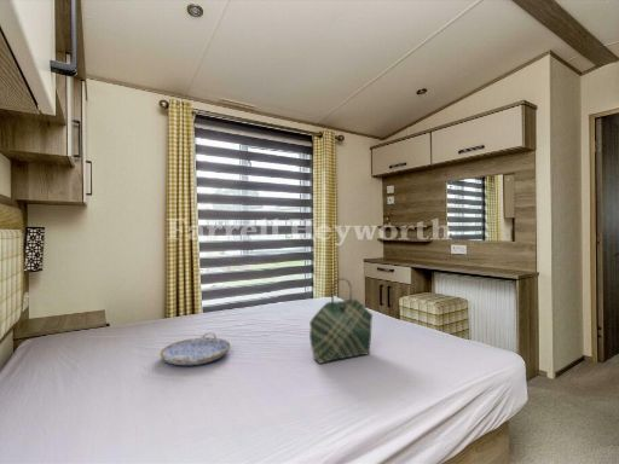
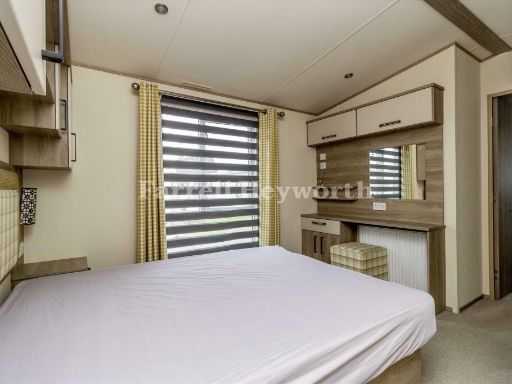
- tote bag [308,277,374,365]
- serving tray [158,331,231,366]
